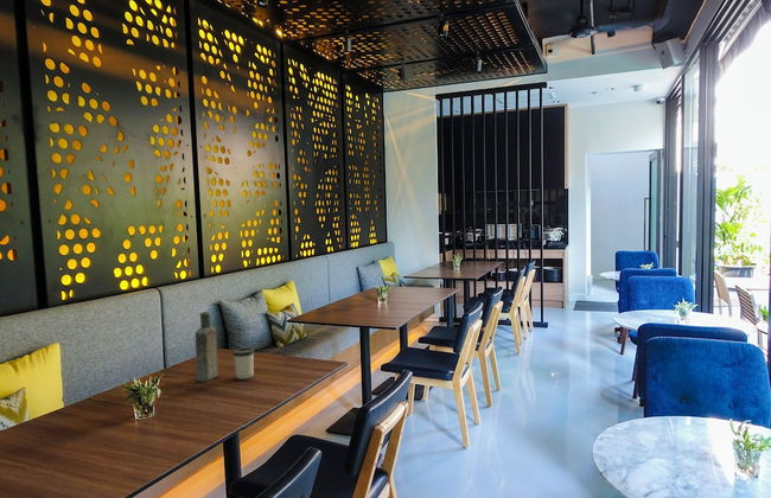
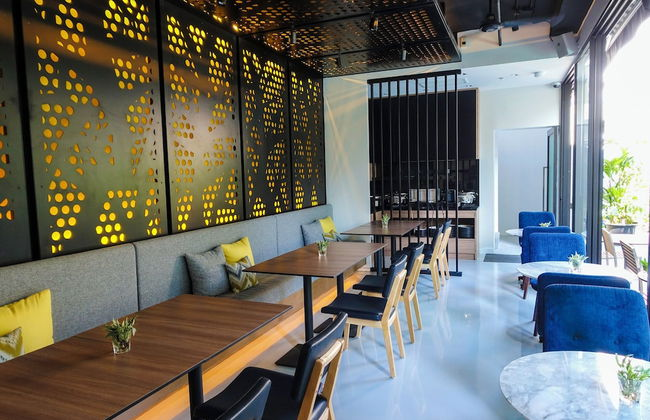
- cup [232,347,255,381]
- bottle [195,311,219,383]
